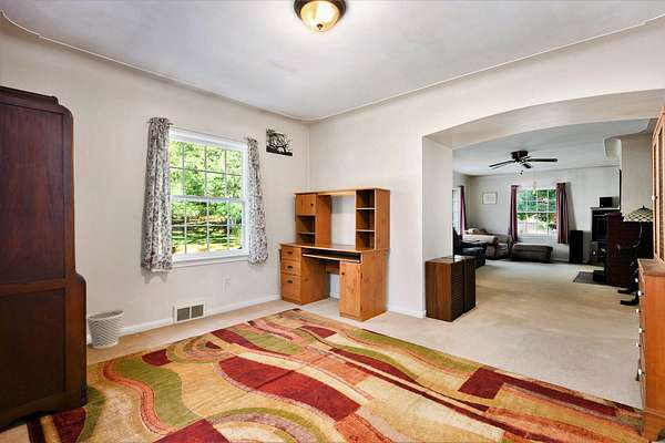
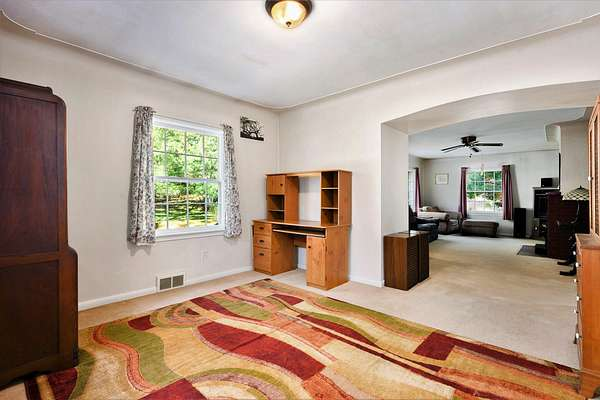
- wastebasket [85,309,125,350]
